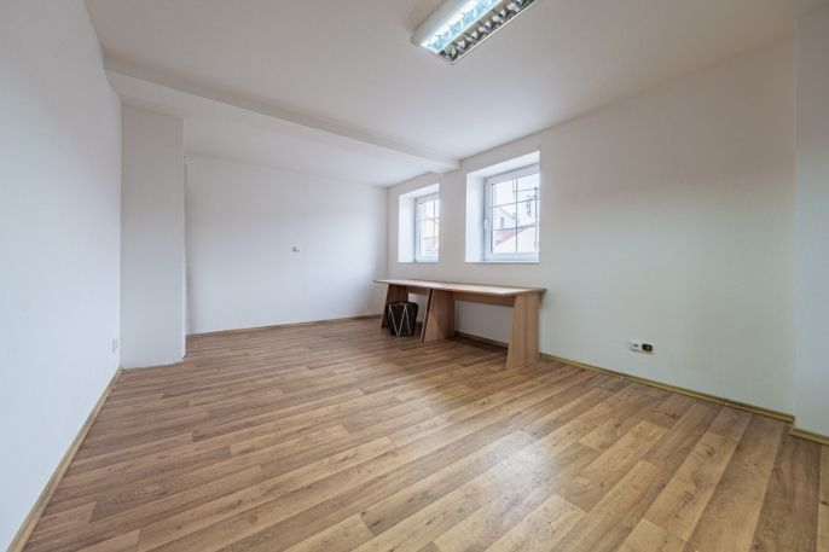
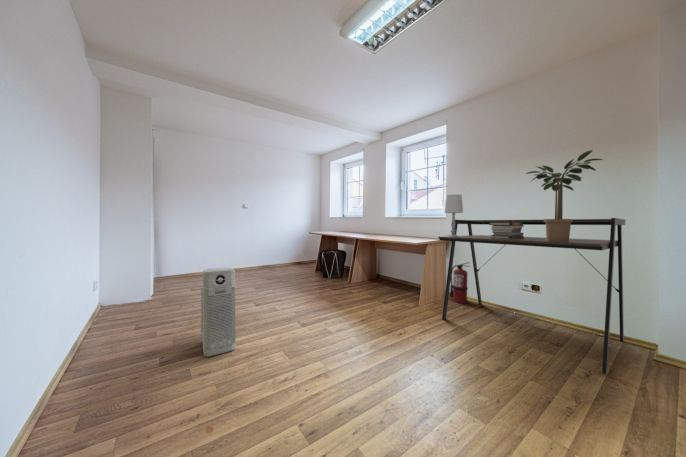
+ potted plant [525,149,604,242]
+ book stack [489,222,525,239]
+ fire extinguisher [449,261,471,304]
+ desk [437,217,626,375]
+ table lamp [443,193,464,237]
+ air purifier [200,267,236,357]
